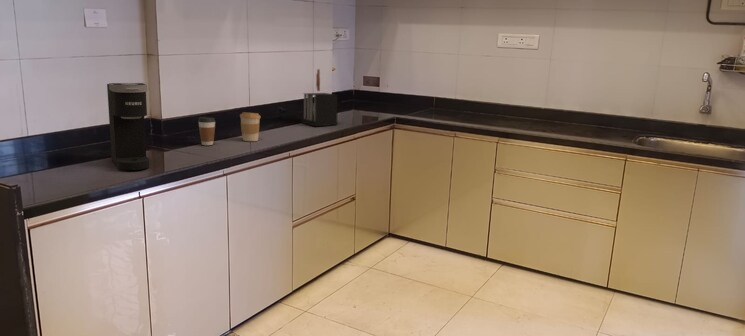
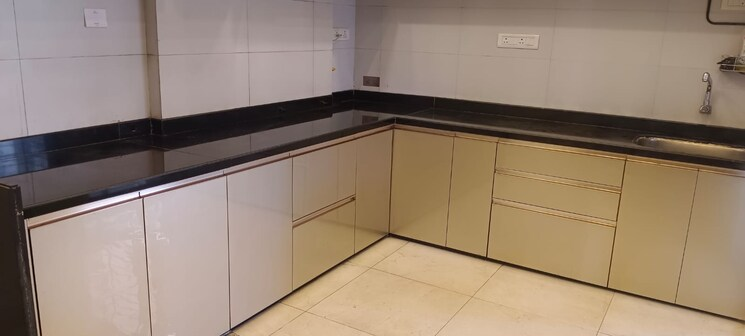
- coffee cup [239,111,262,142]
- coffee cup [197,116,216,146]
- knife block [301,68,339,127]
- coffee maker [106,82,151,171]
